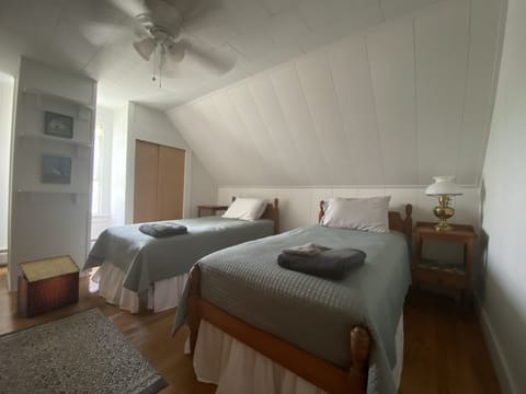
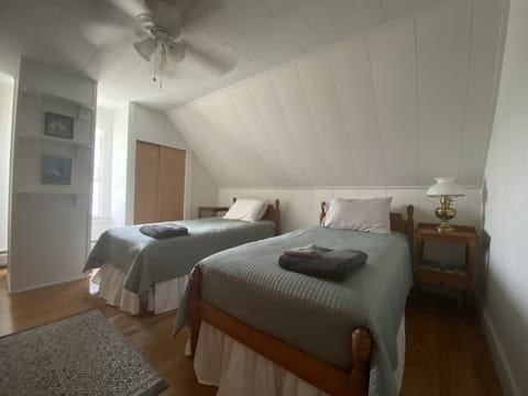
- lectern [15,254,82,320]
